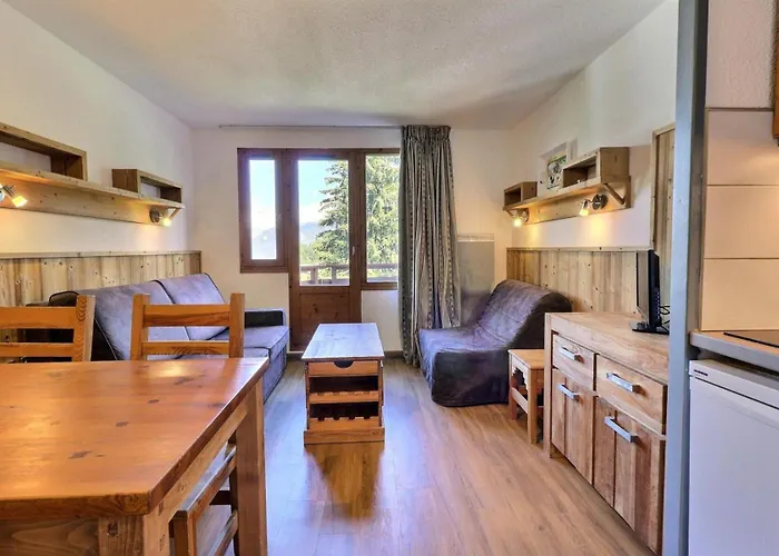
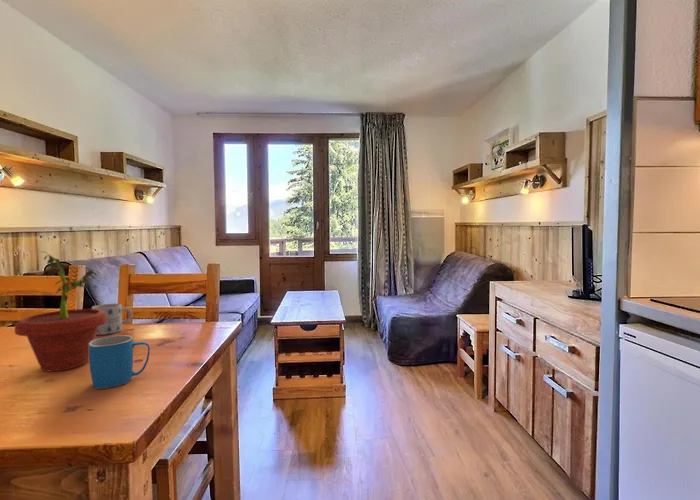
+ potted plant [14,250,107,372]
+ mug [88,334,151,390]
+ mug [90,302,134,336]
